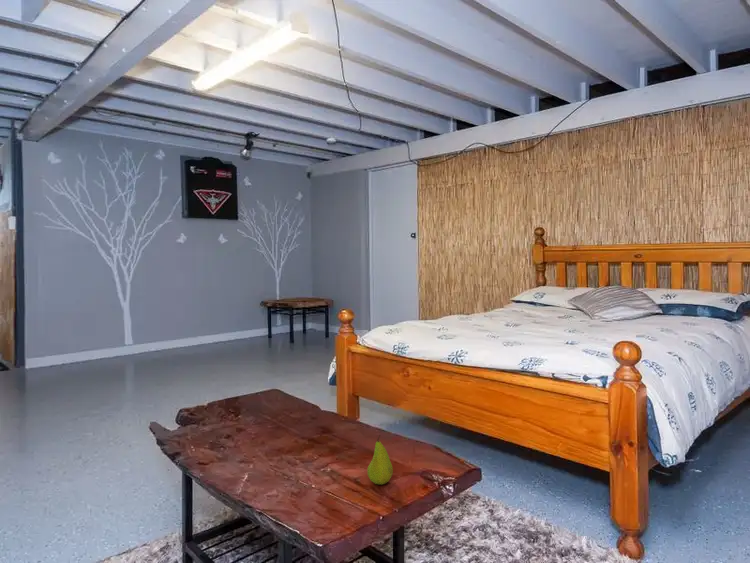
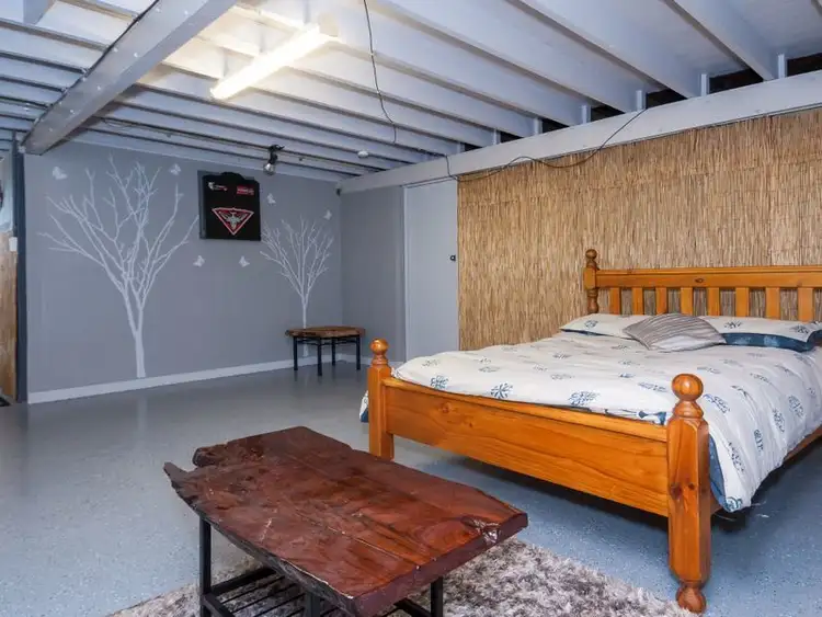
- fruit [367,434,394,485]
